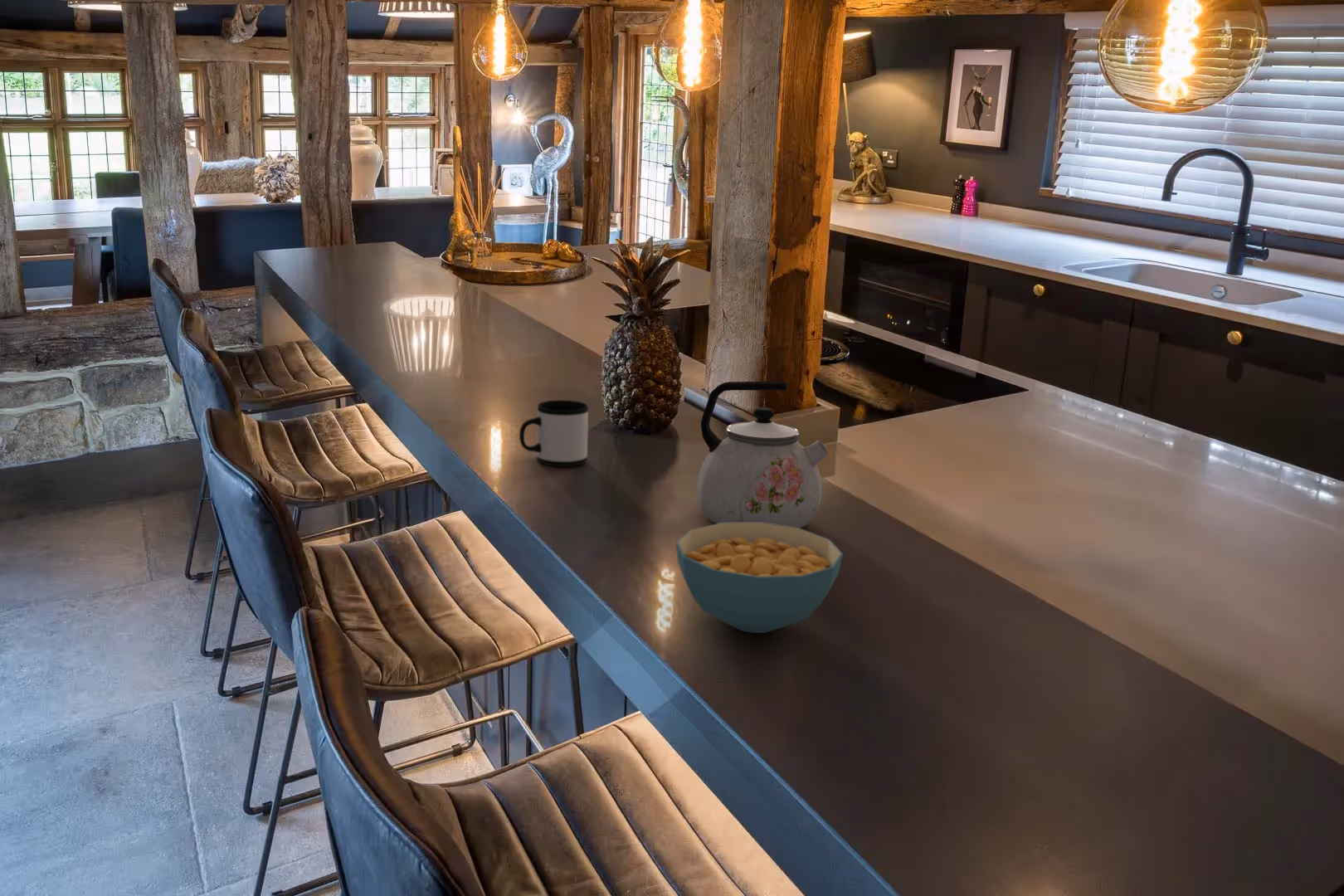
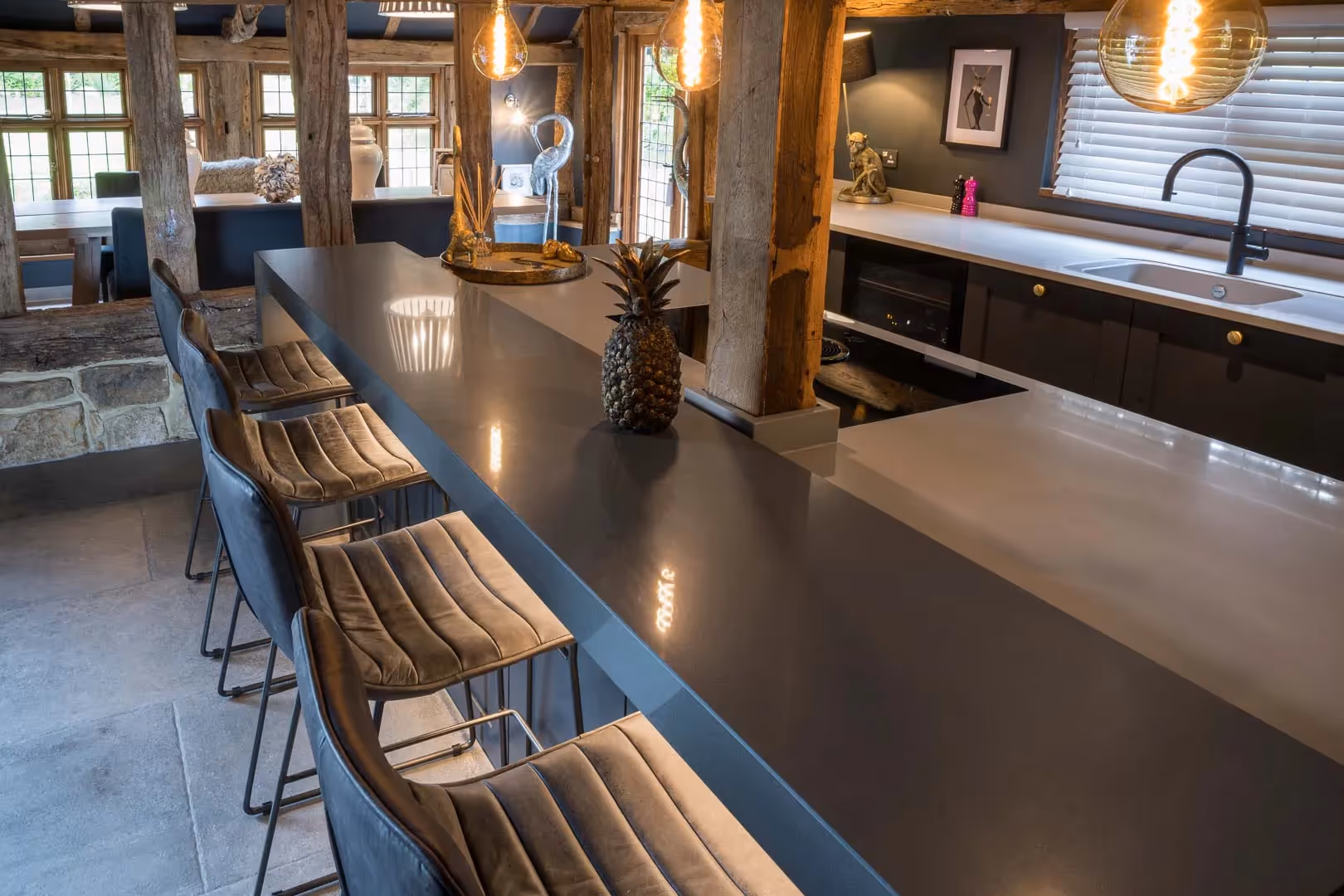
- kettle [696,381,829,528]
- cereal bowl [675,523,844,634]
- mug [519,399,589,467]
